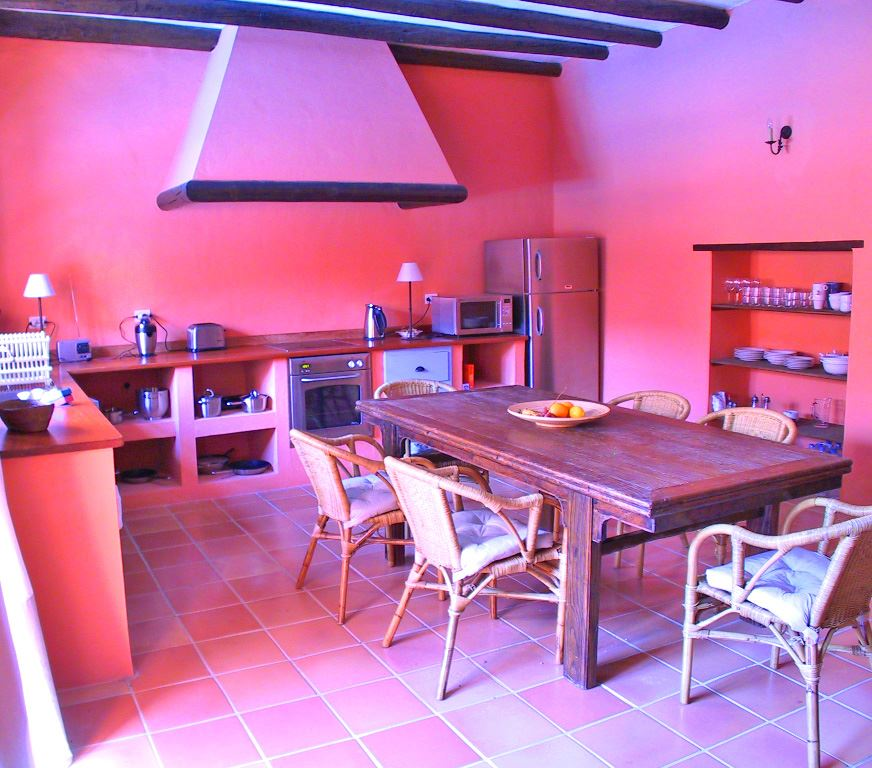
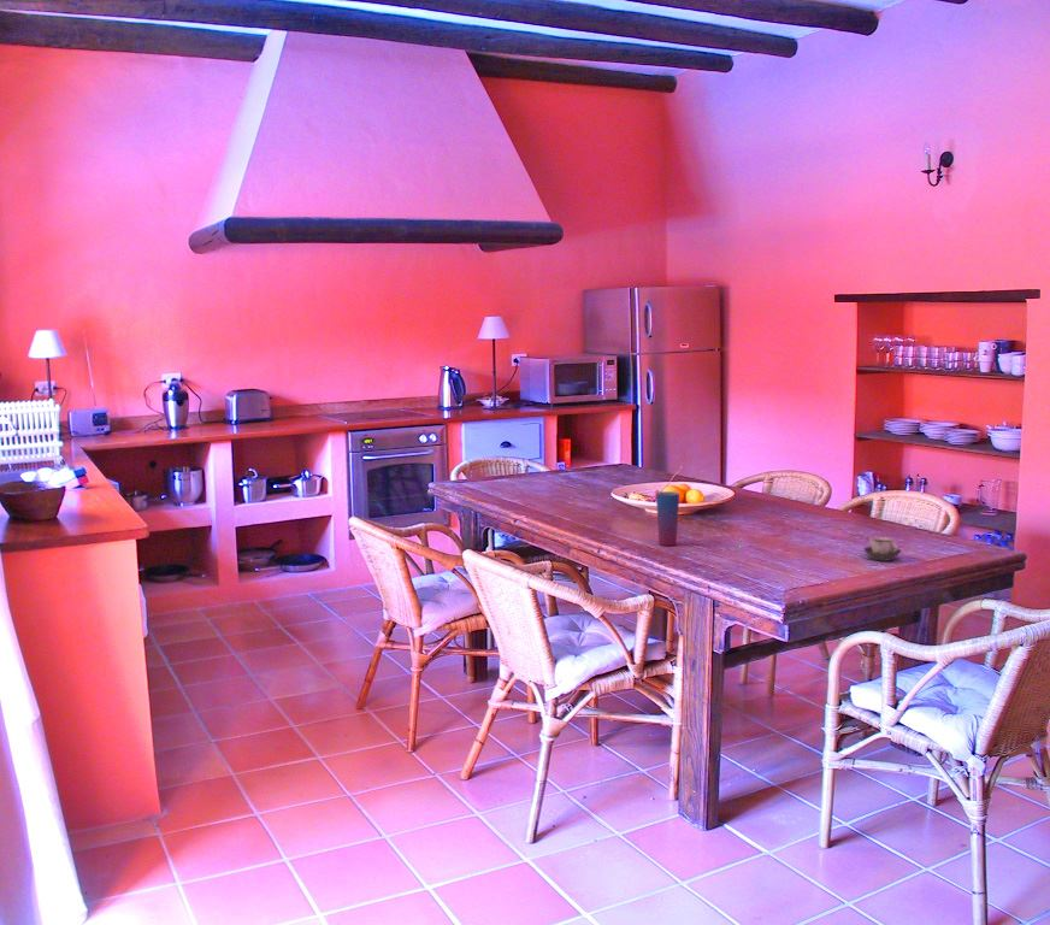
+ cup [655,490,680,547]
+ cup [862,536,902,562]
